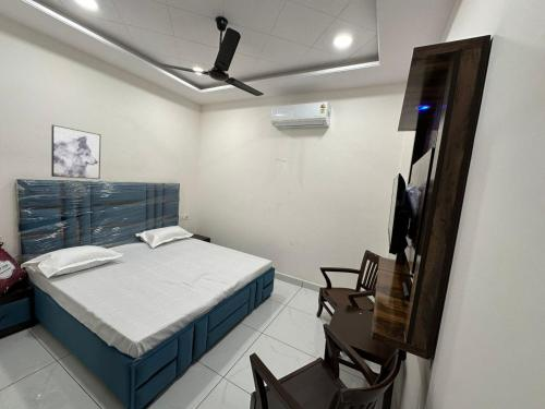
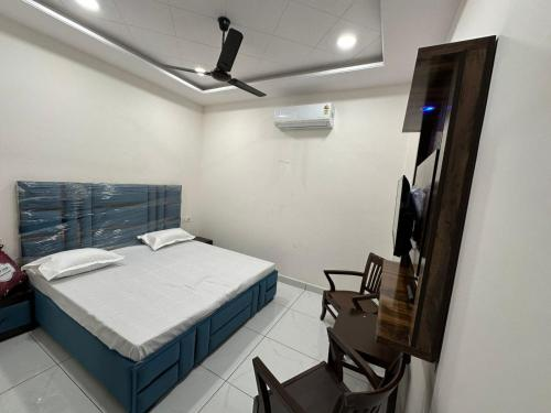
- wall art [50,123,101,180]
